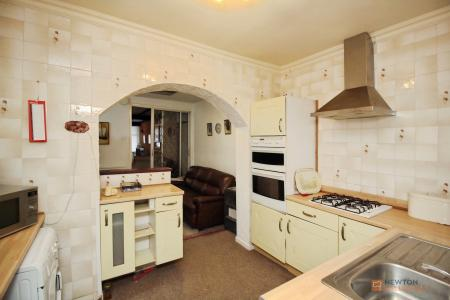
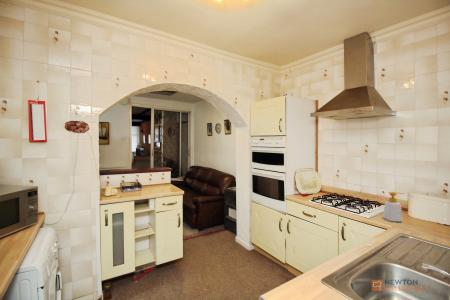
+ soap bottle [382,191,405,222]
